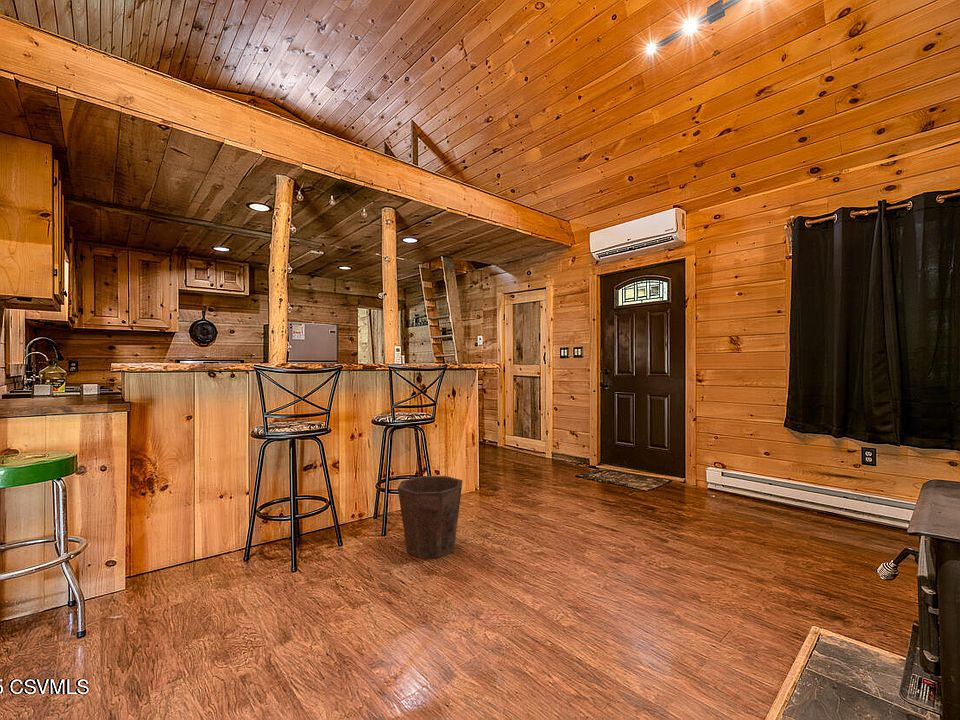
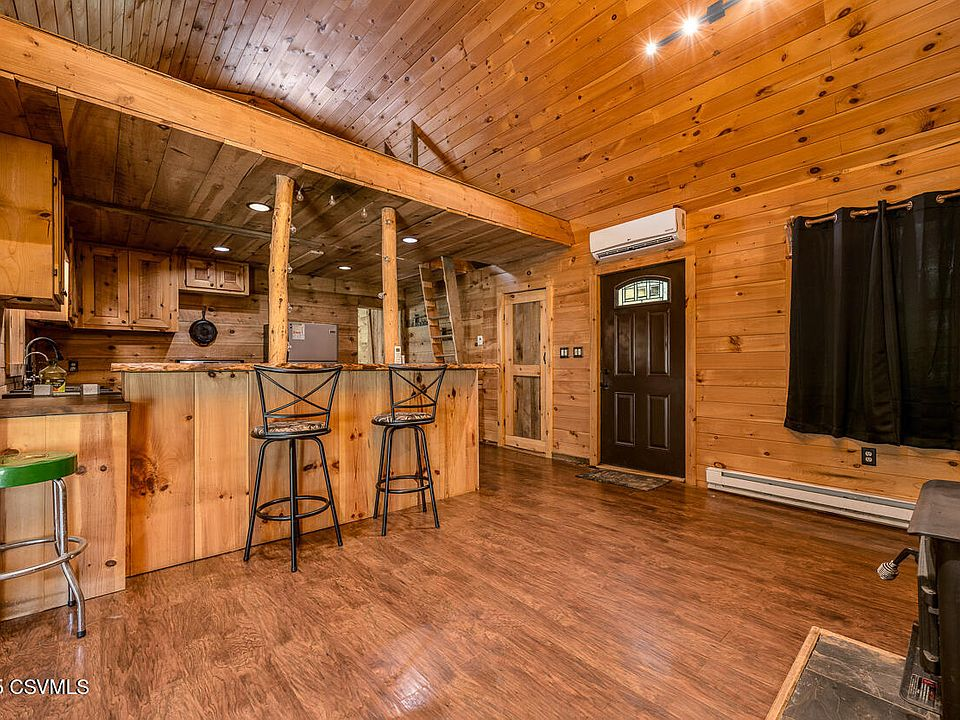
- waste bin [397,475,463,559]
